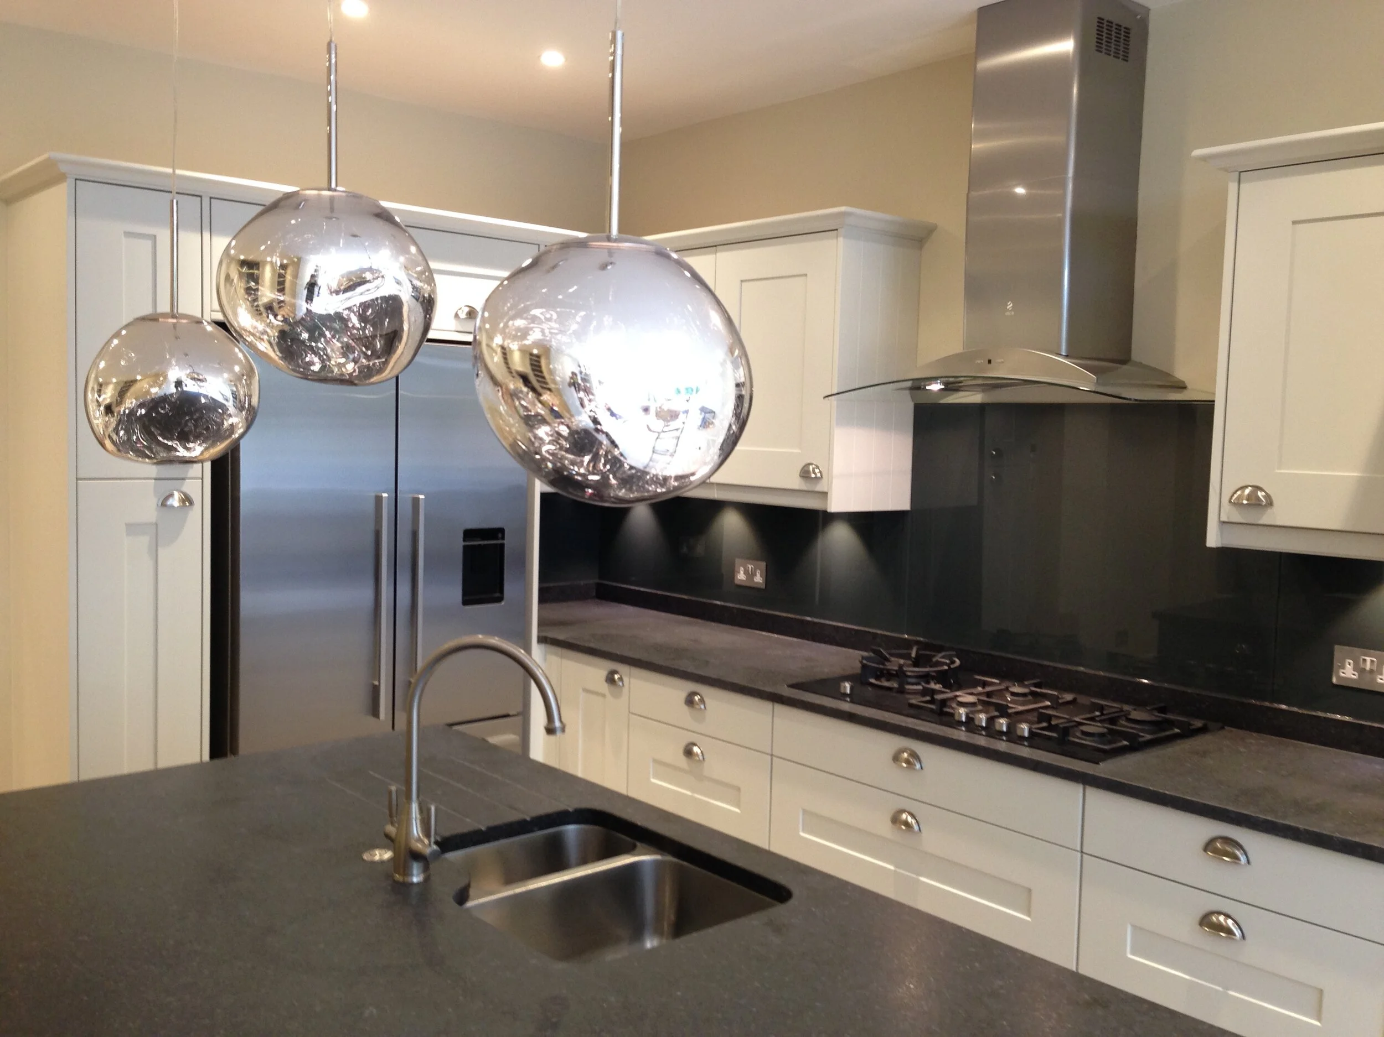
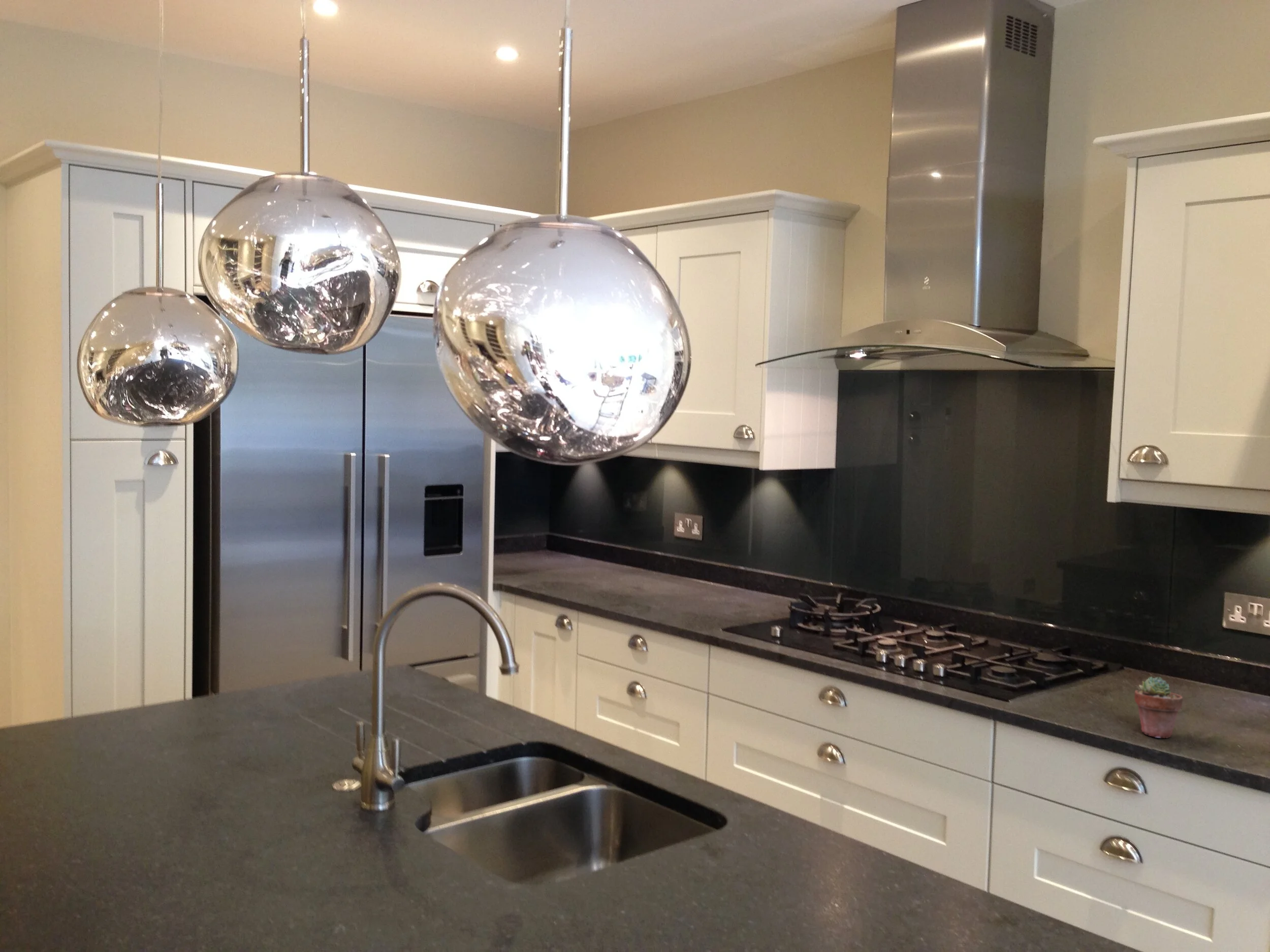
+ potted succulent [1134,676,1183,739]
